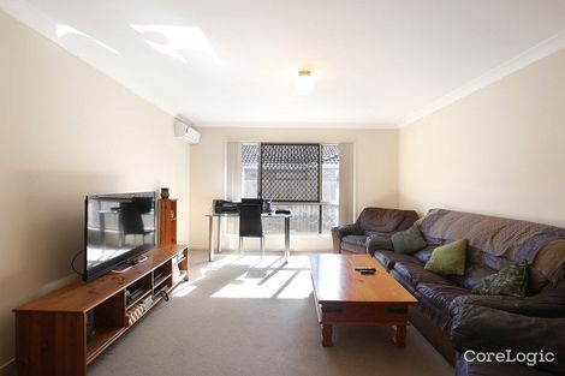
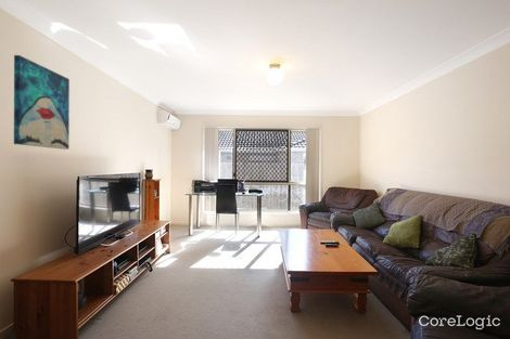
+ wall art [13,54,71,151]
